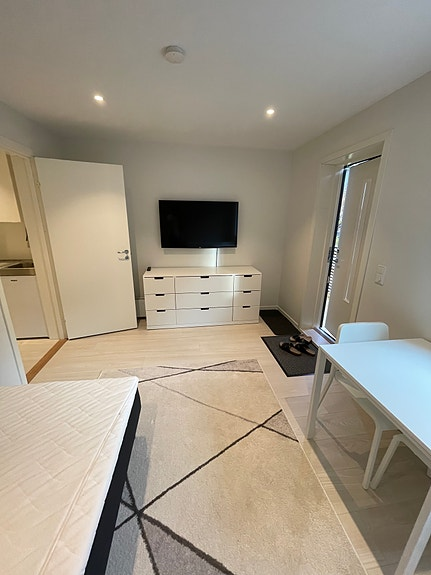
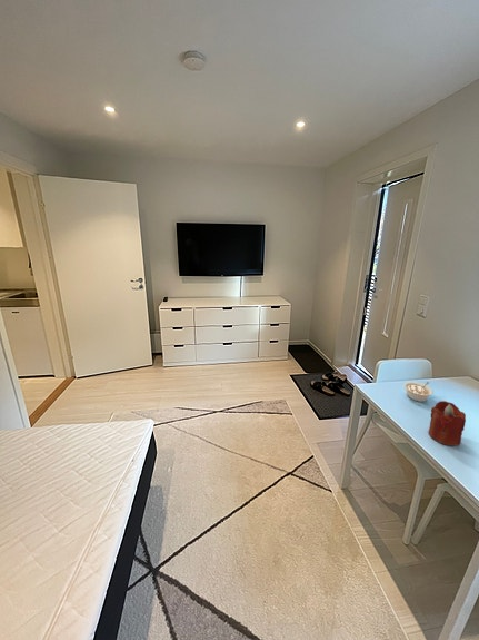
+ legume [403,381,433,403]
+ candle [427,400,467,446]
